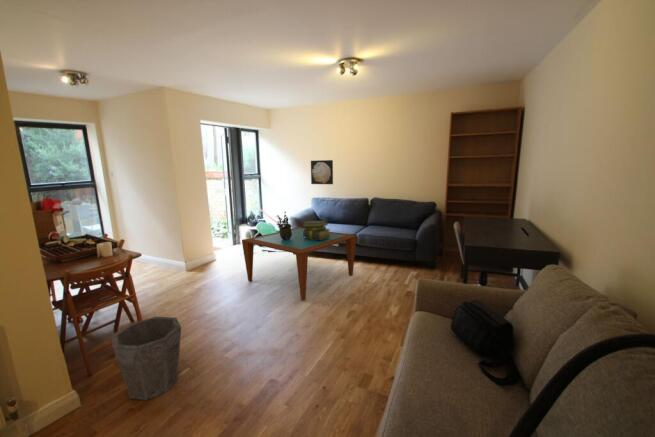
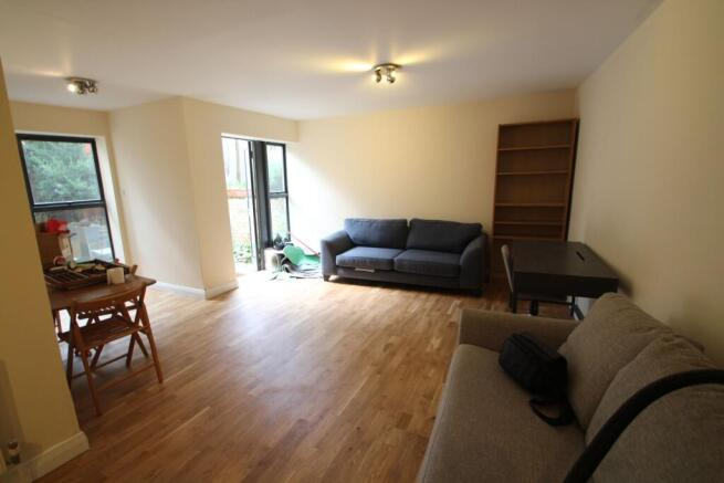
- waste bin [111,316,182,401]
- wall art [310,159,334,185]
- stack of books [301,220,331,240]
- potted plant [275,211,292,240]
- coffee table [241,226,357,301]
